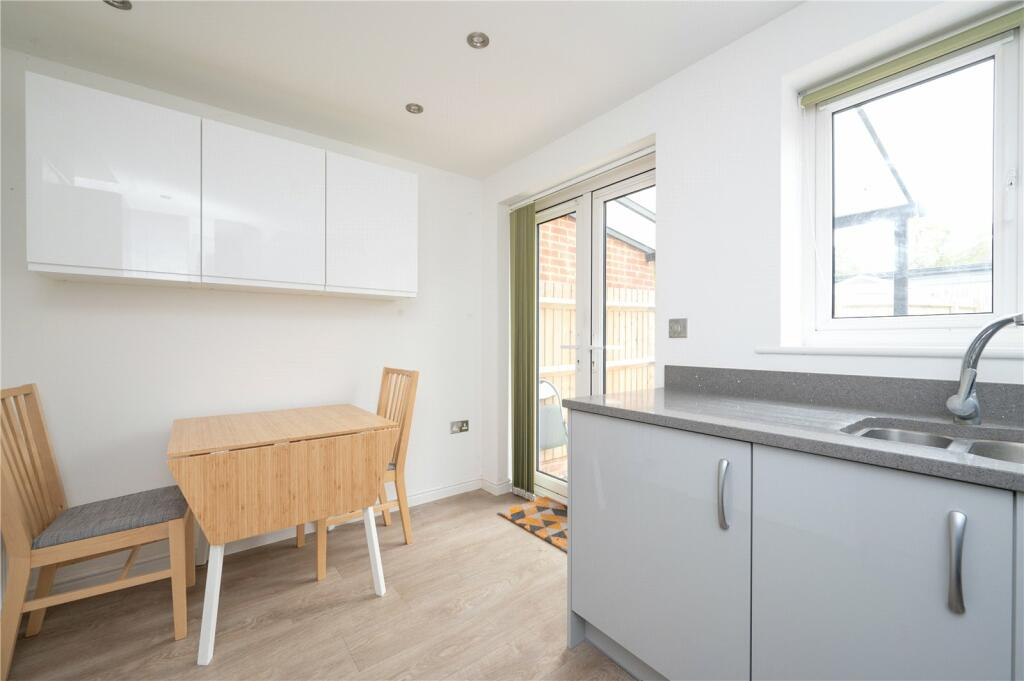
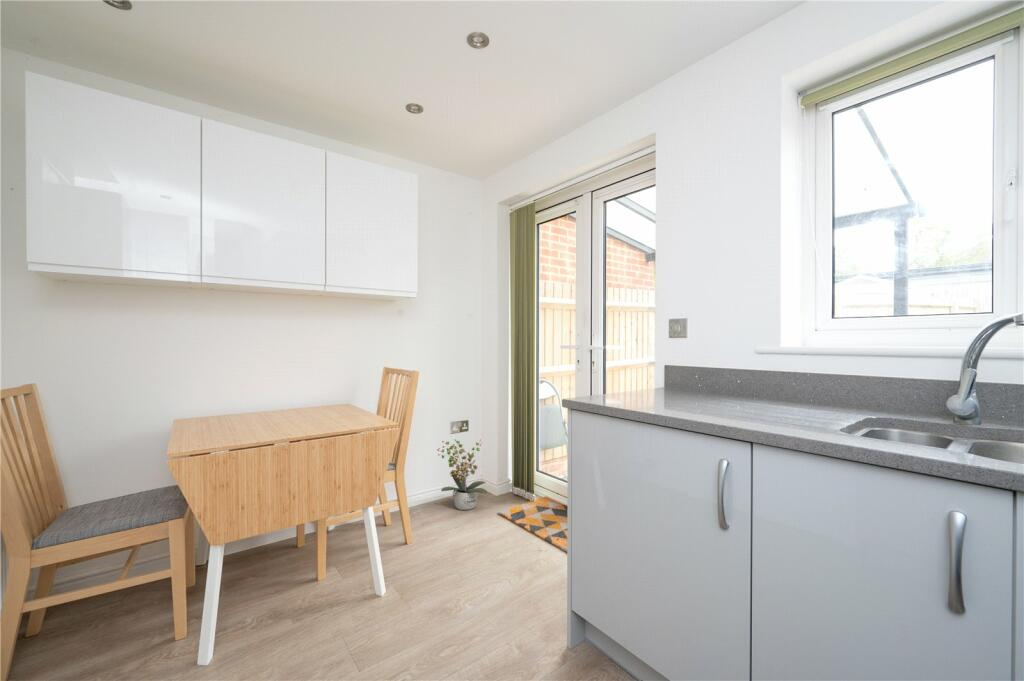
+ potted plant [436,438,488,511]
